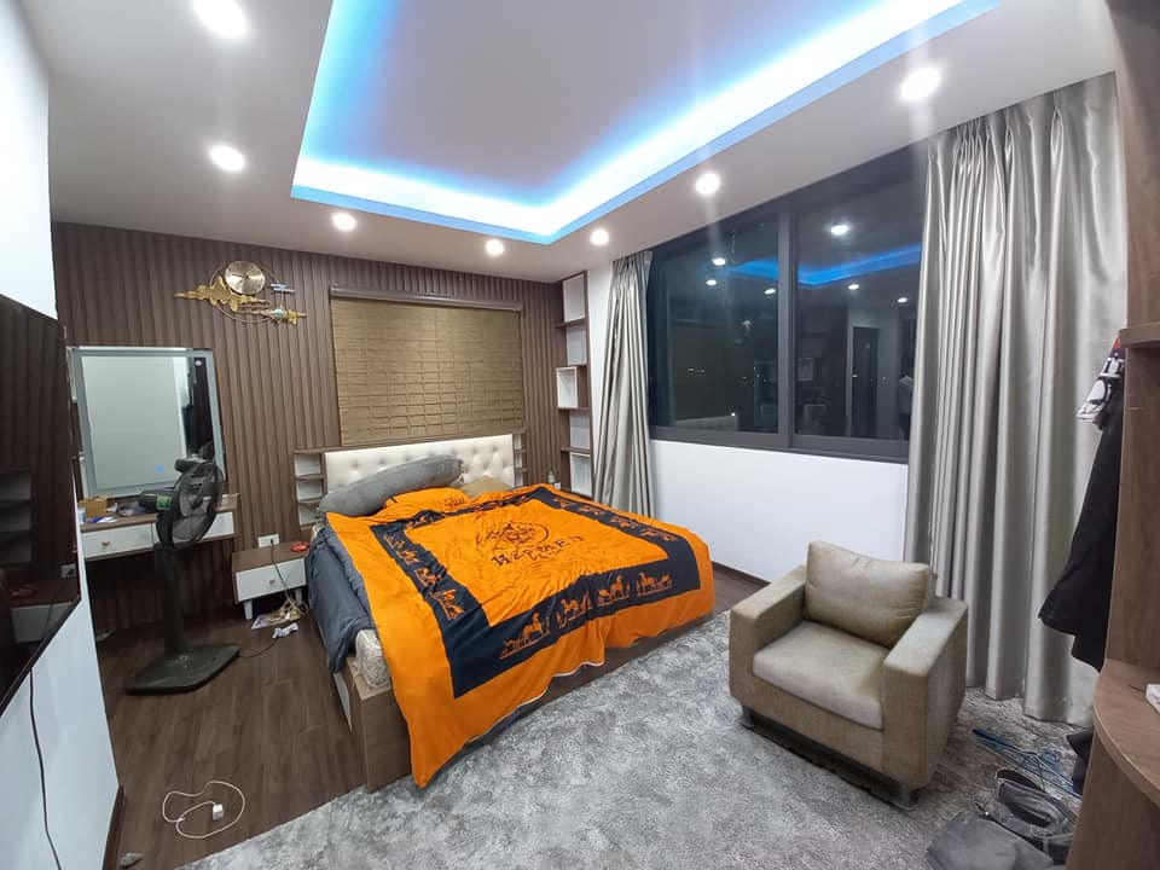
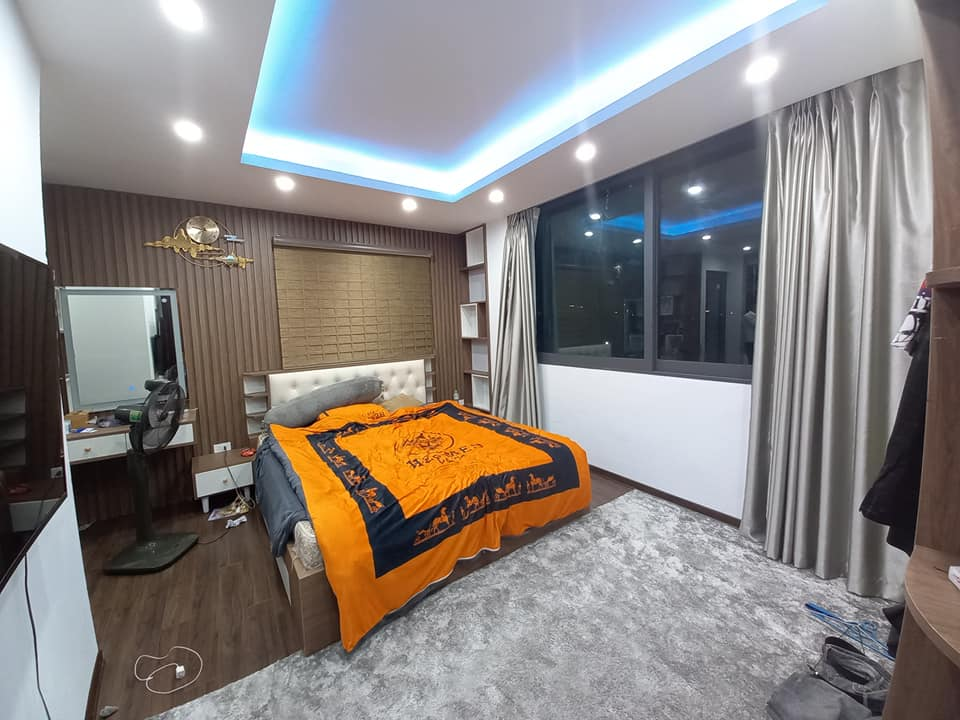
- armchair [727,539,970,812]
